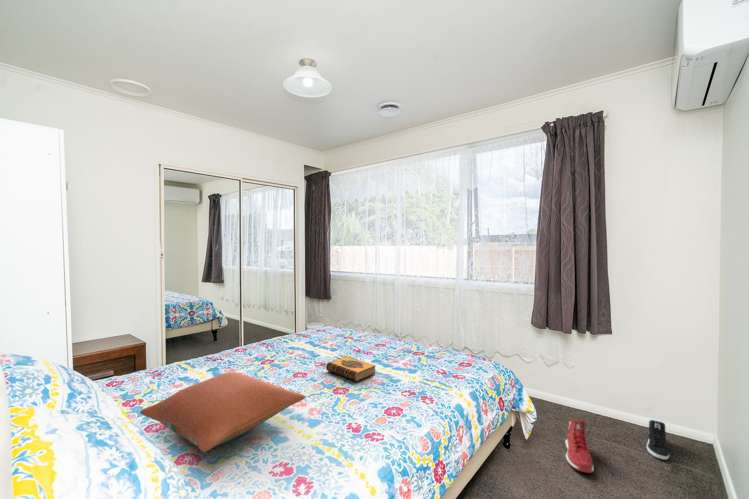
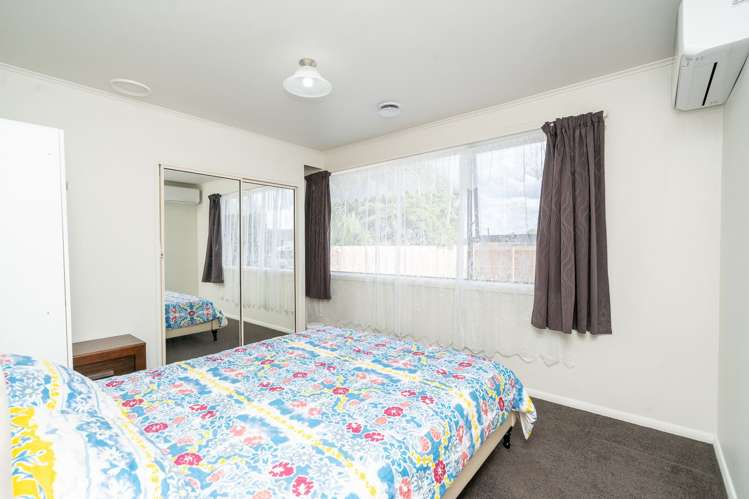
- sneaker [646,419,670,461]
- sneaker [564,418,595,474]
- hardback book [325,356,377,383]
- pillow [139,371,307,453]
